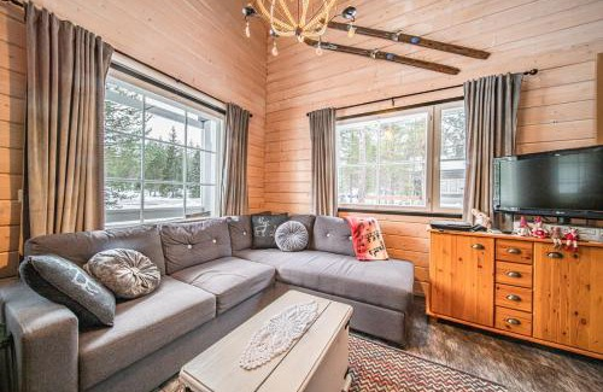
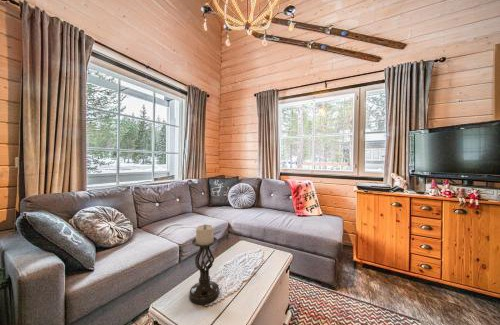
+ candle holder [188,223,221,305]
